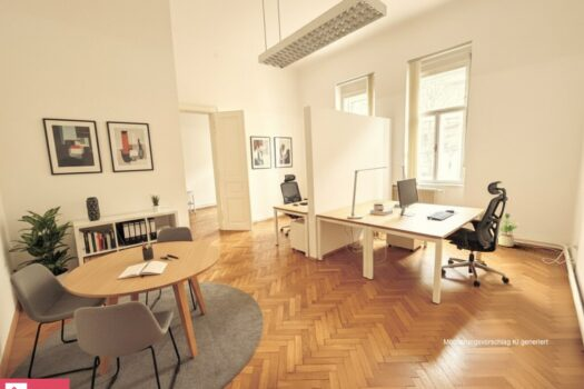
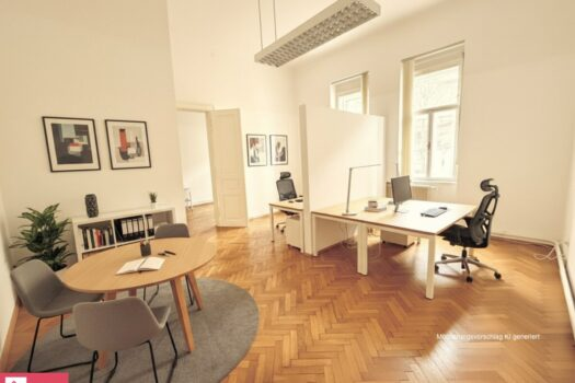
- potted plant [497,212,521,248]
